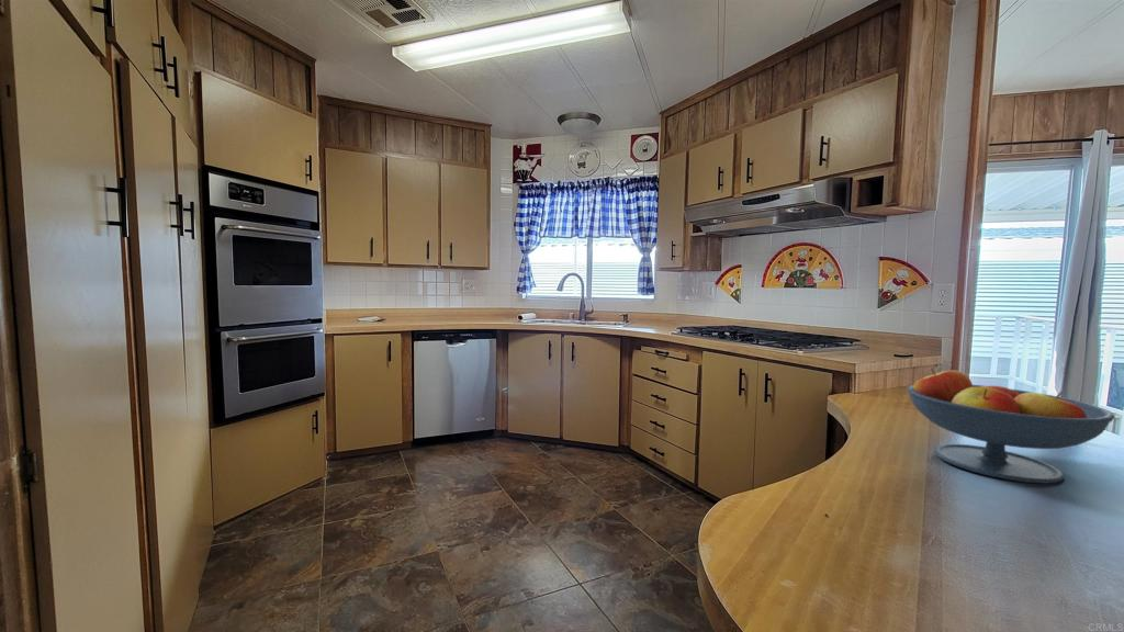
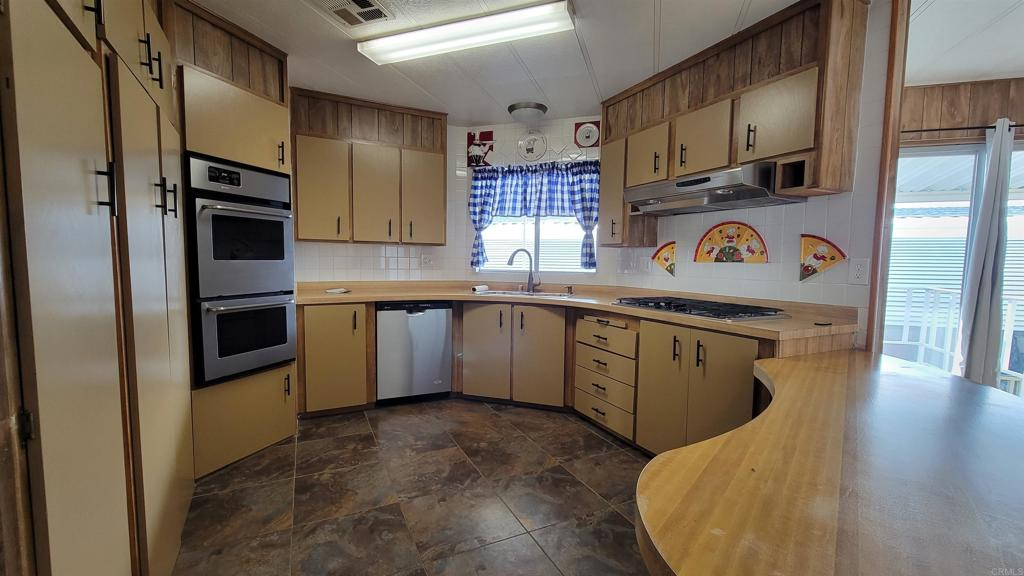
- fruit bowl [907,366,1116,485]
